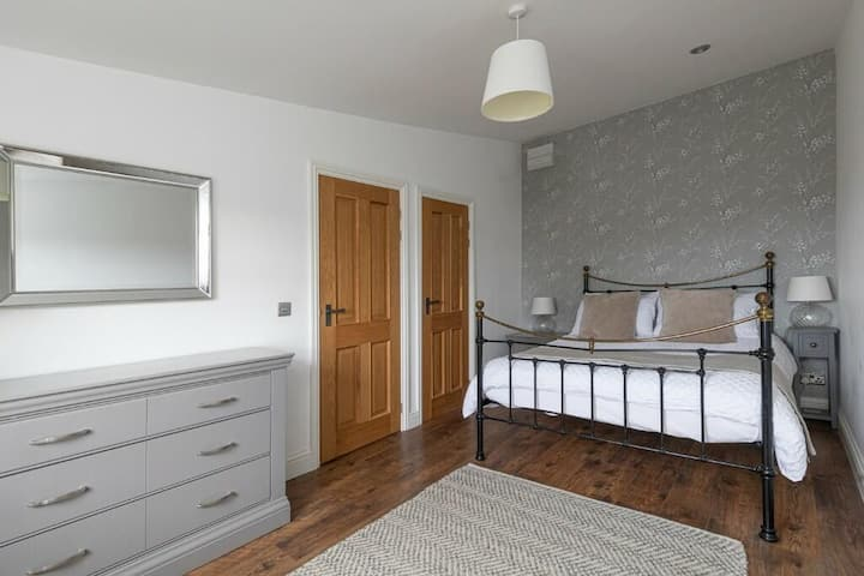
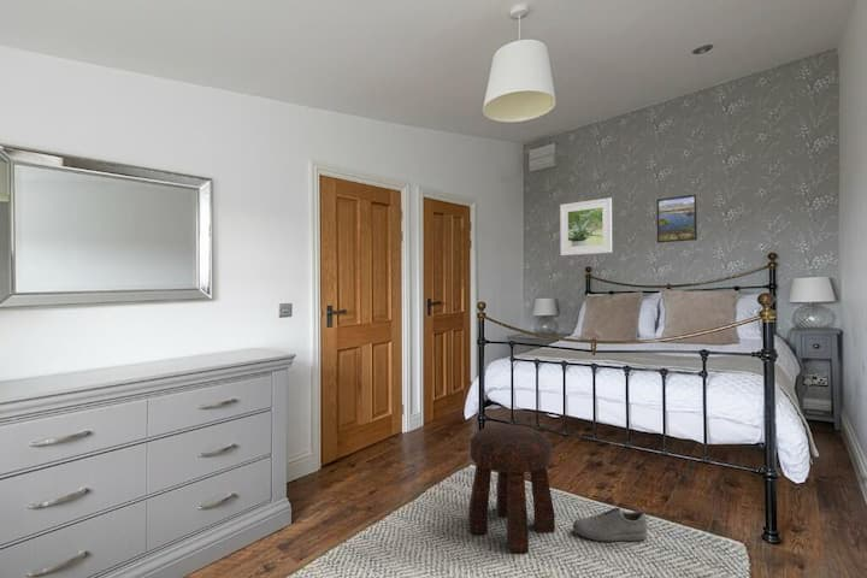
+ stool [467,423,556,554]
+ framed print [656,194,698,244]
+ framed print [559,196,613,256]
+ shoe [572,507,648,542]
